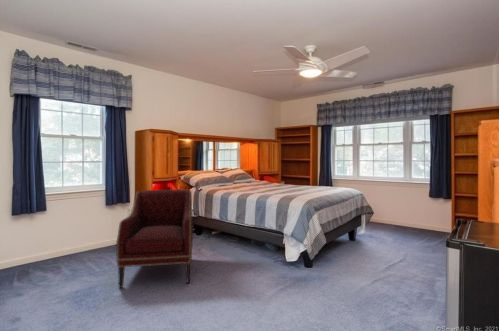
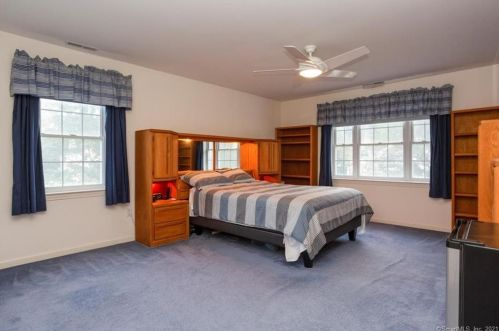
- armchair [115,189,194,289]
